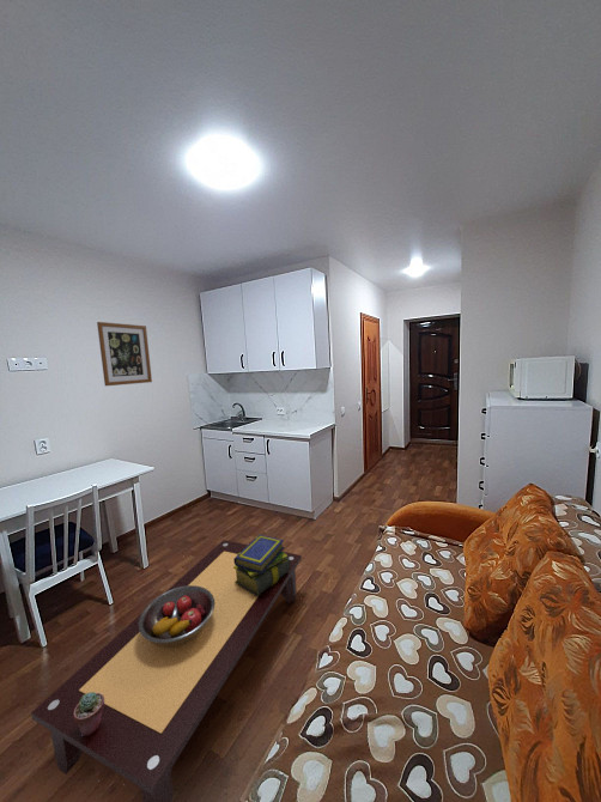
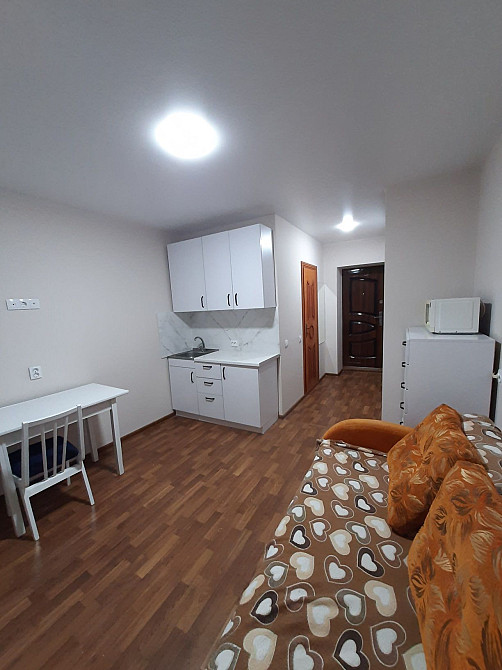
- wall art [96,321,153,387]
- fruit bowl [139,585,214,648]
- coffee table [30,539,303,802]
- potted succulent [74,692,104,736]
- stack of books [233,534,290,596]
